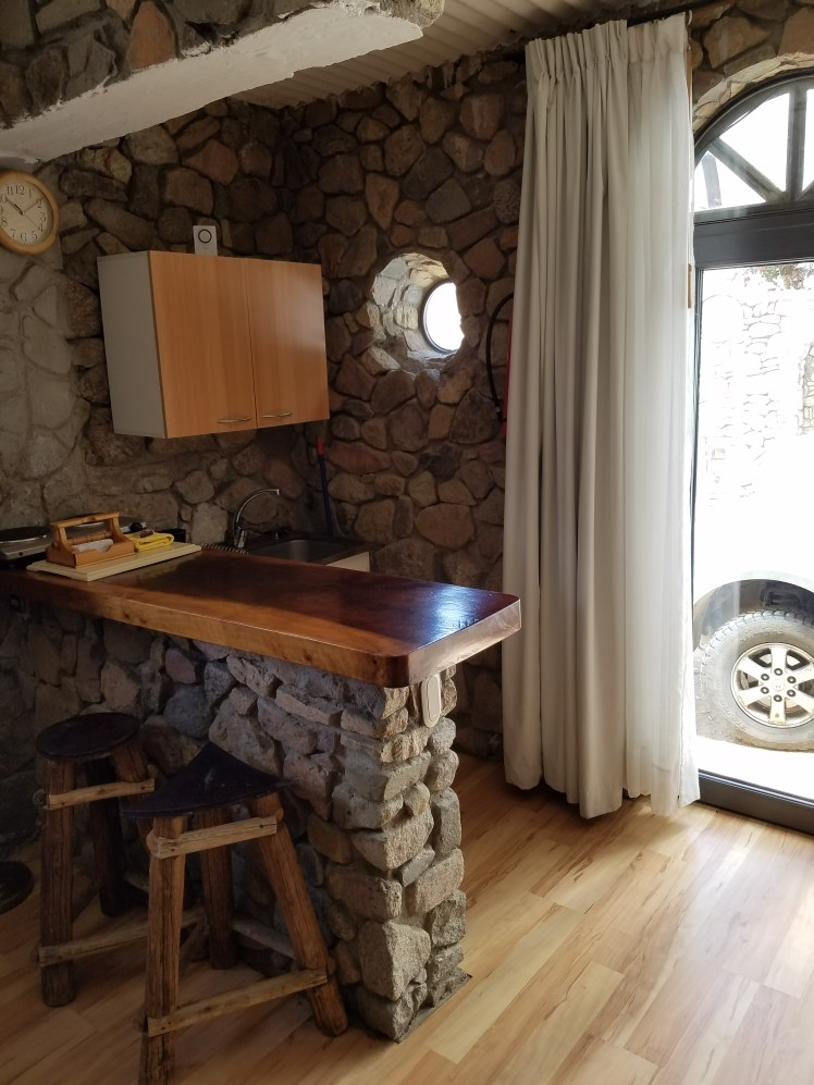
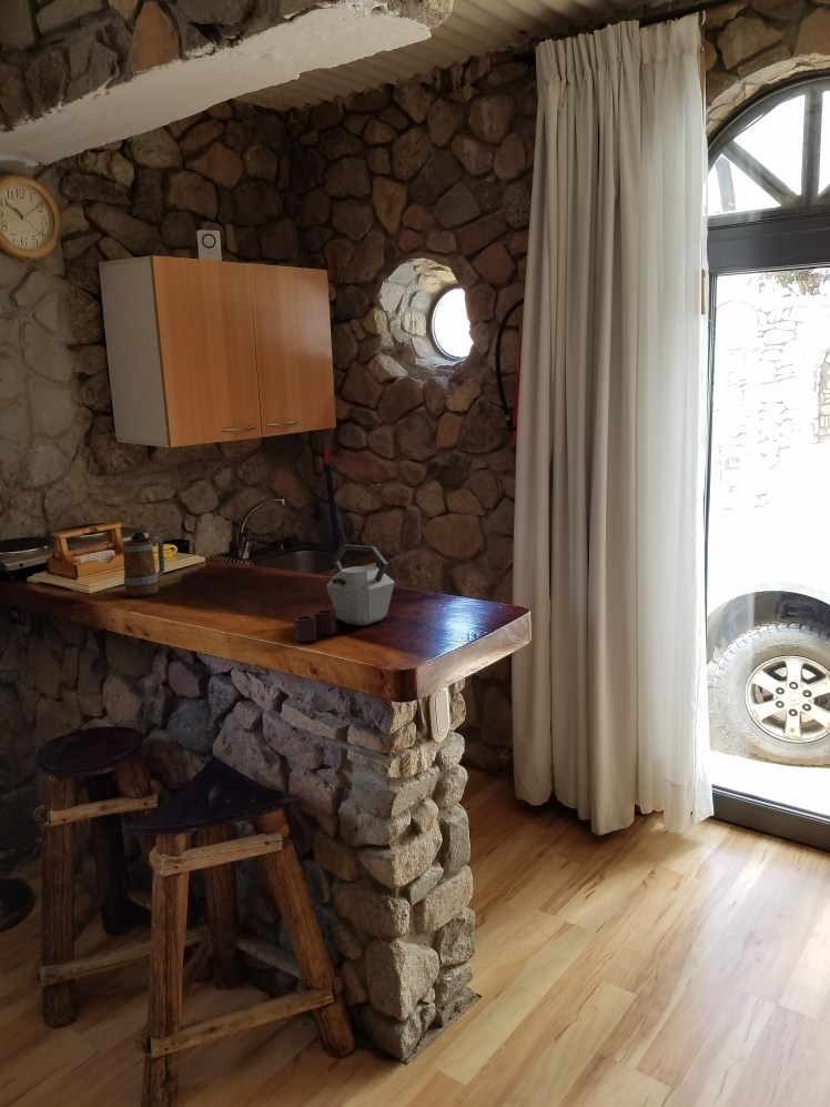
+ mug [122,535,165,597]
+ kettle [293,543,395,643]
